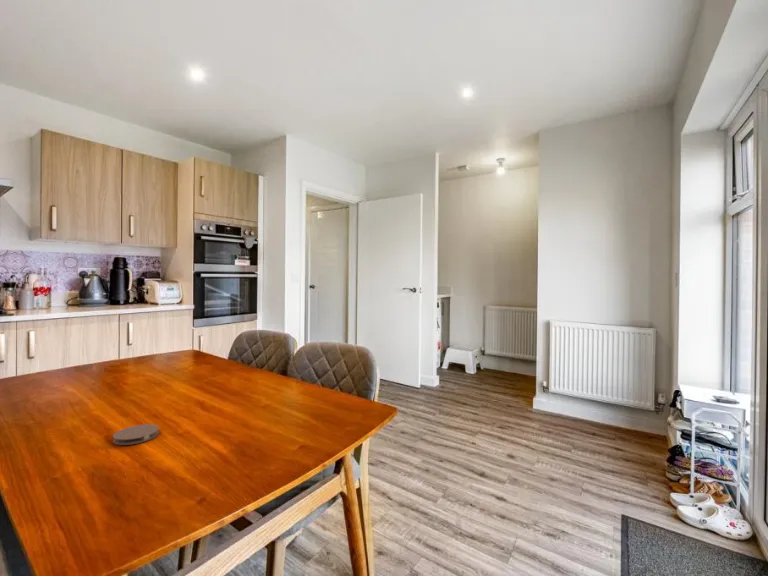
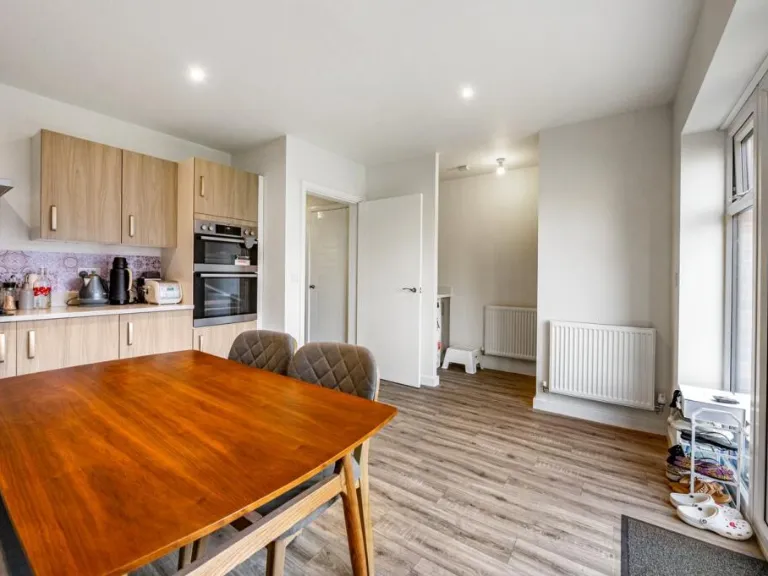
- coaster [112,423,160,446]
